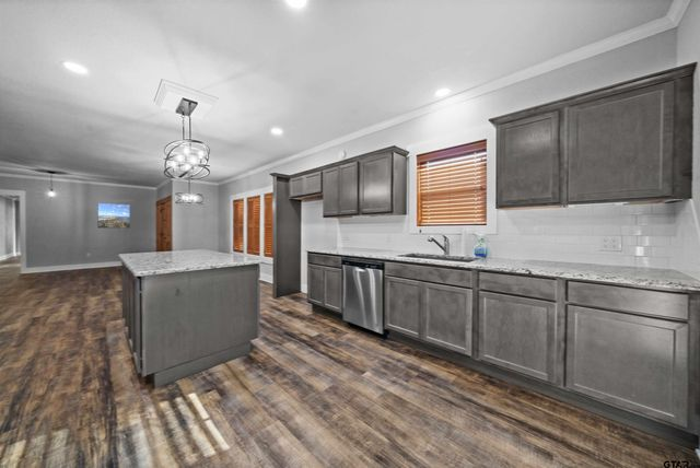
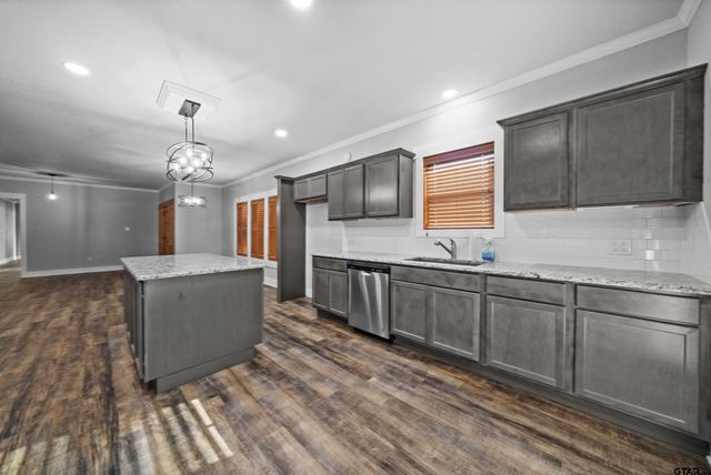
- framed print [96,201,131,230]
